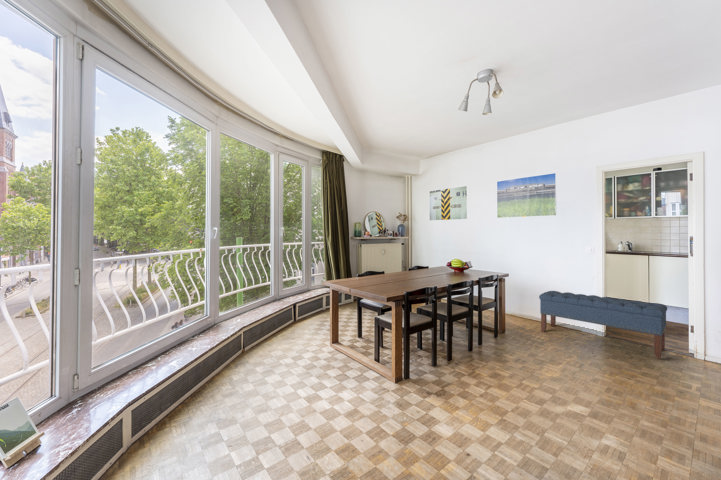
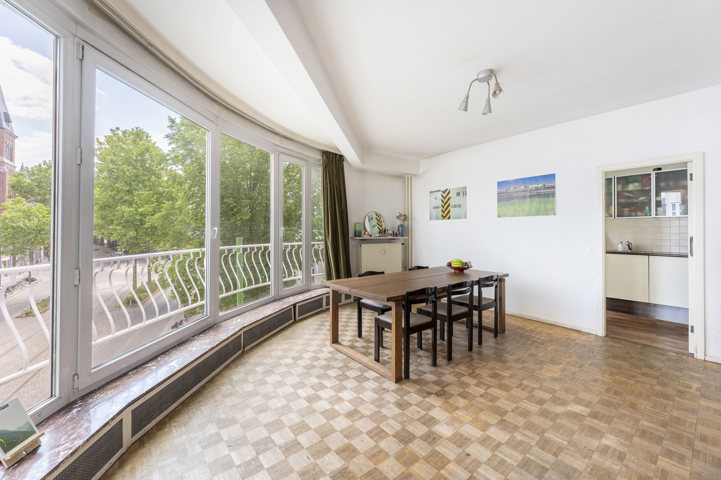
- bench [538,290,668,360]
